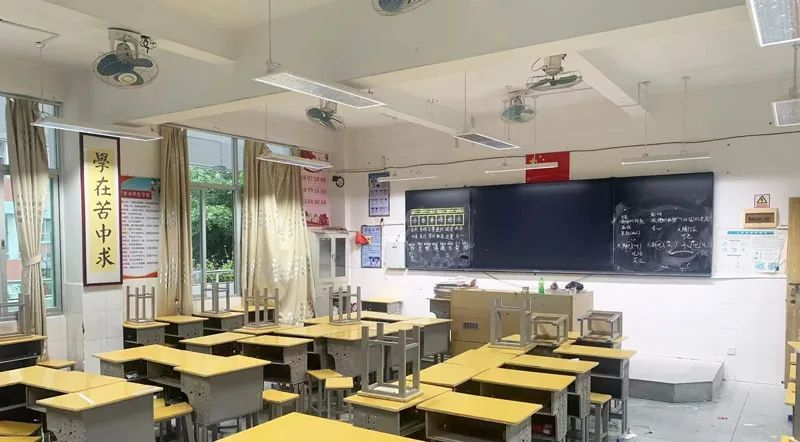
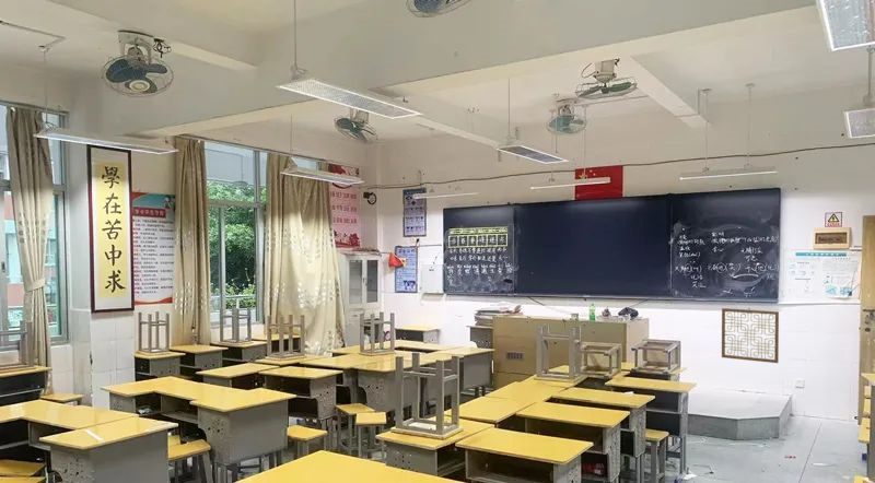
+ wall art [721,307,780,364]
